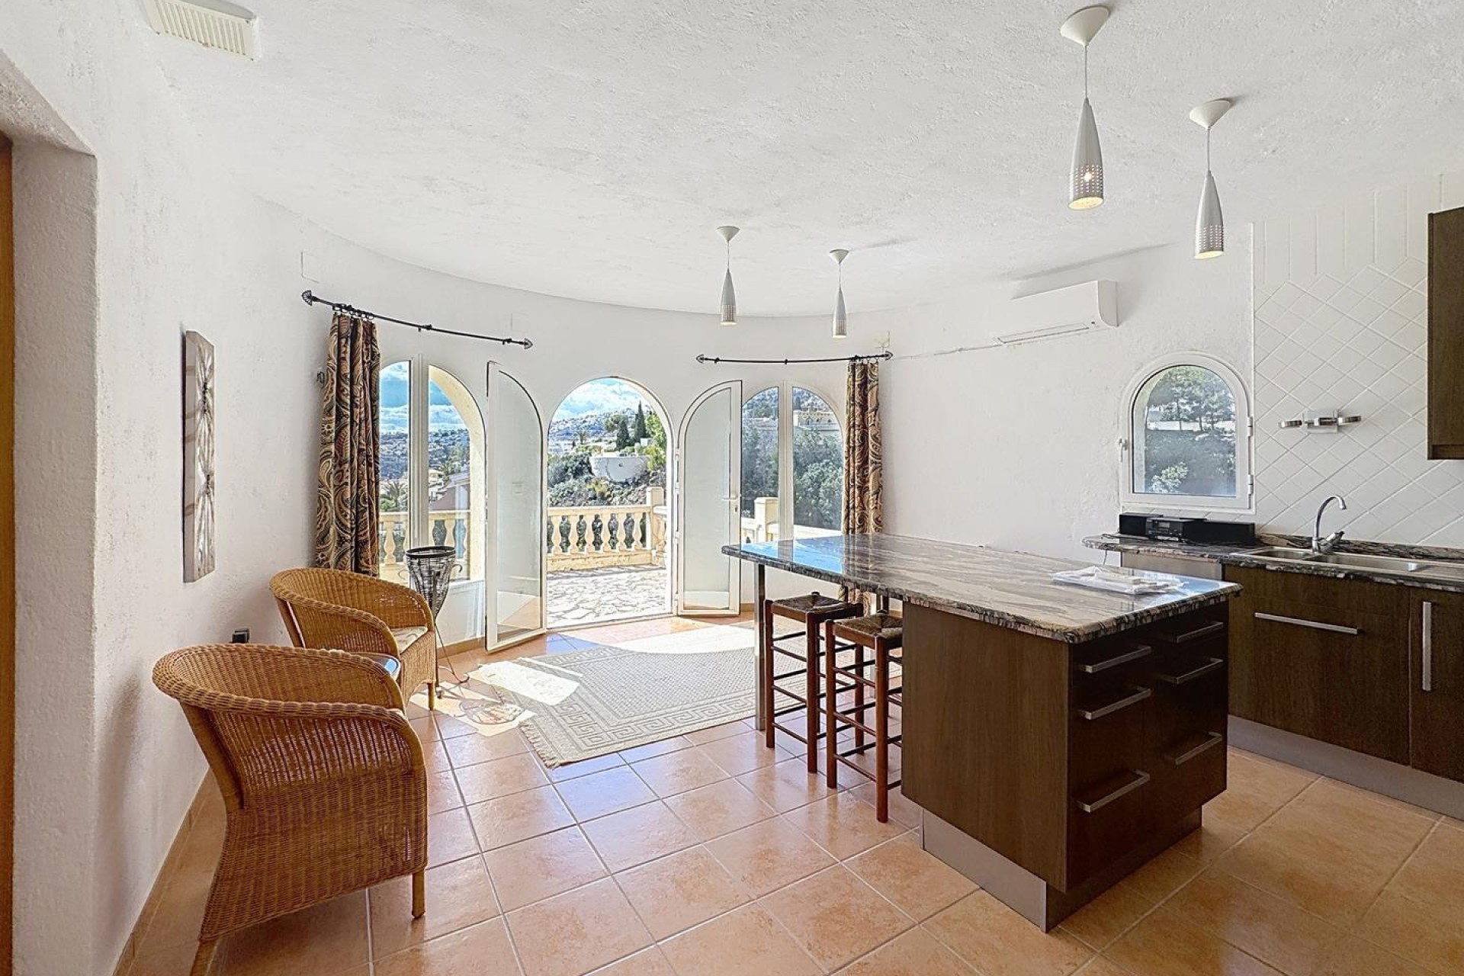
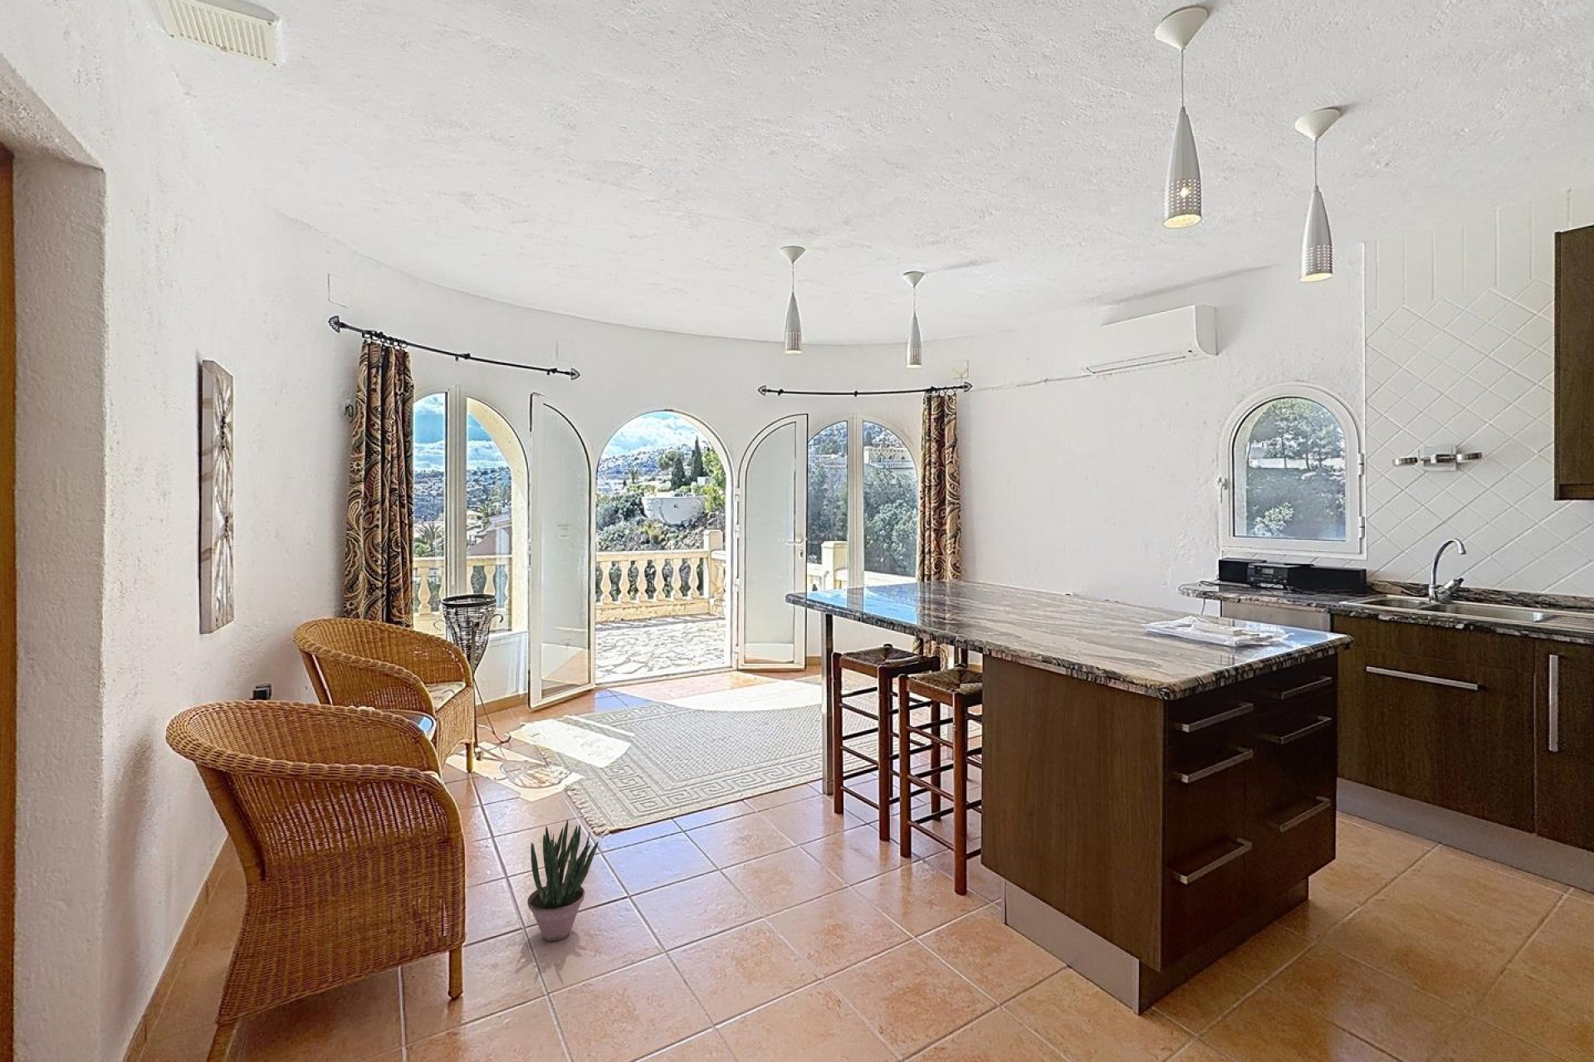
+ potted plant [527,819,599,941]
